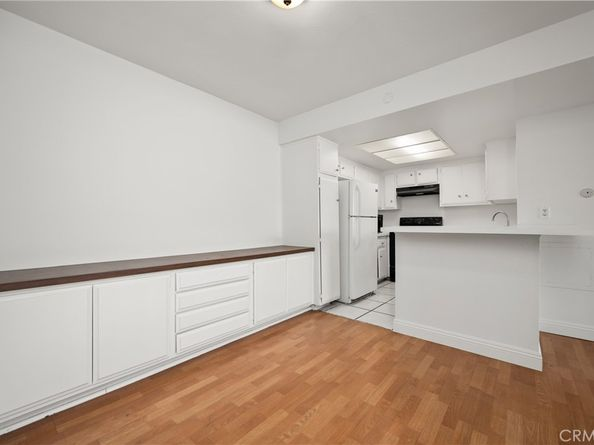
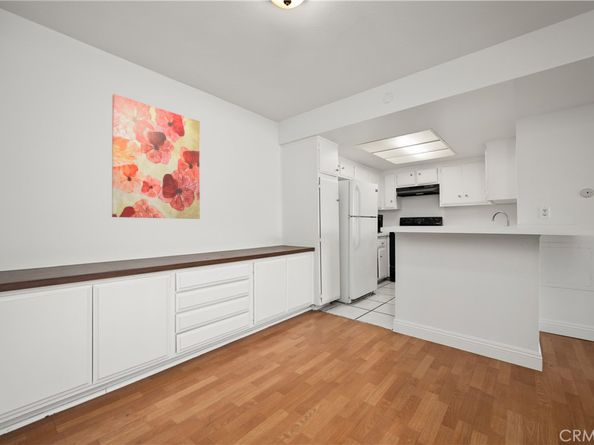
+ wall art [111,93,201,220]
